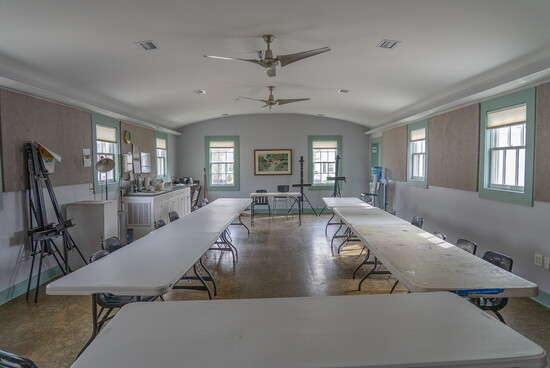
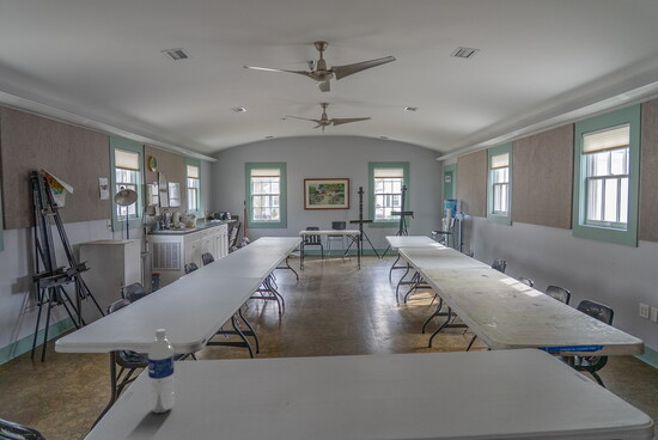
+ water bottle [147,328,176,415]
